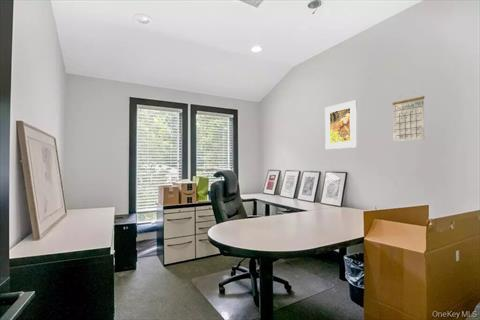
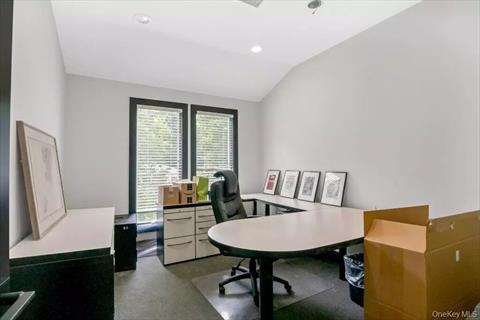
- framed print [324,99,358,150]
- calendar [391,91,425,142]
